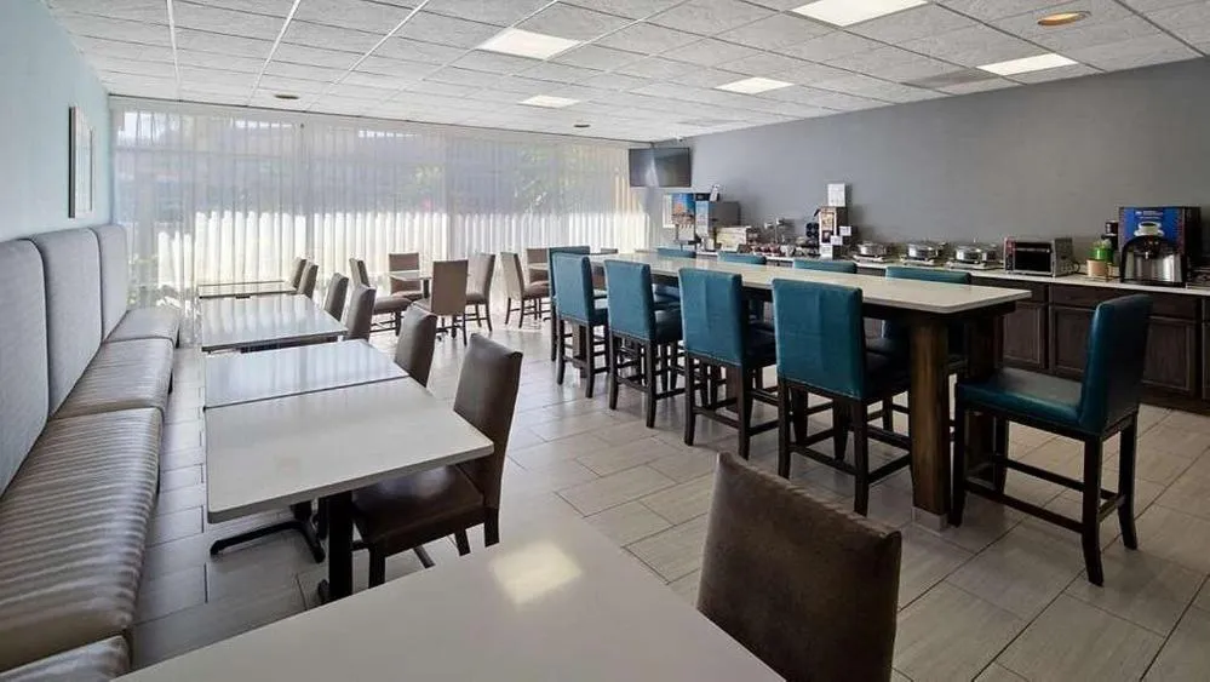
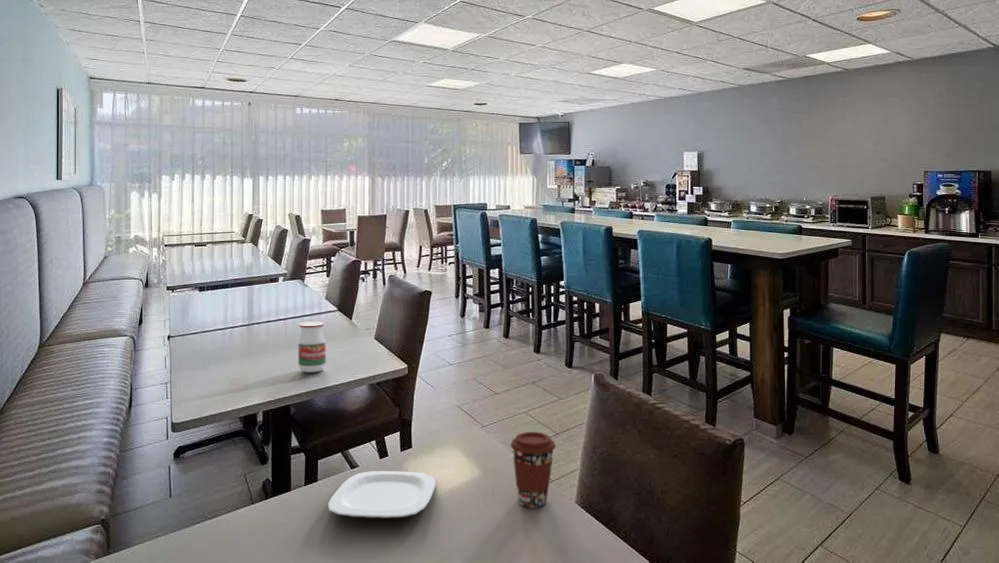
+ plate [327,470,437,519]
+ coffee cup [509,431,557,509]
+ jar [297,321,327,373]
